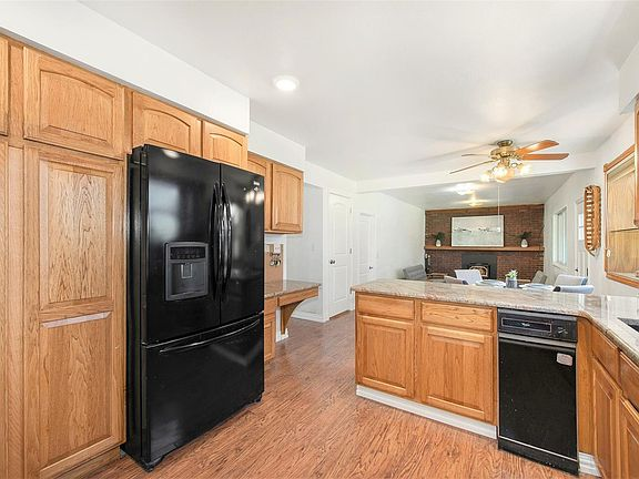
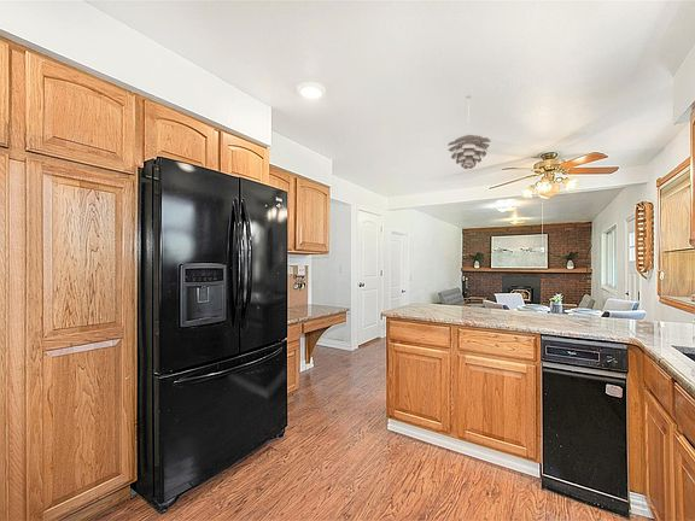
+ pendant light [446,94,492,170]
